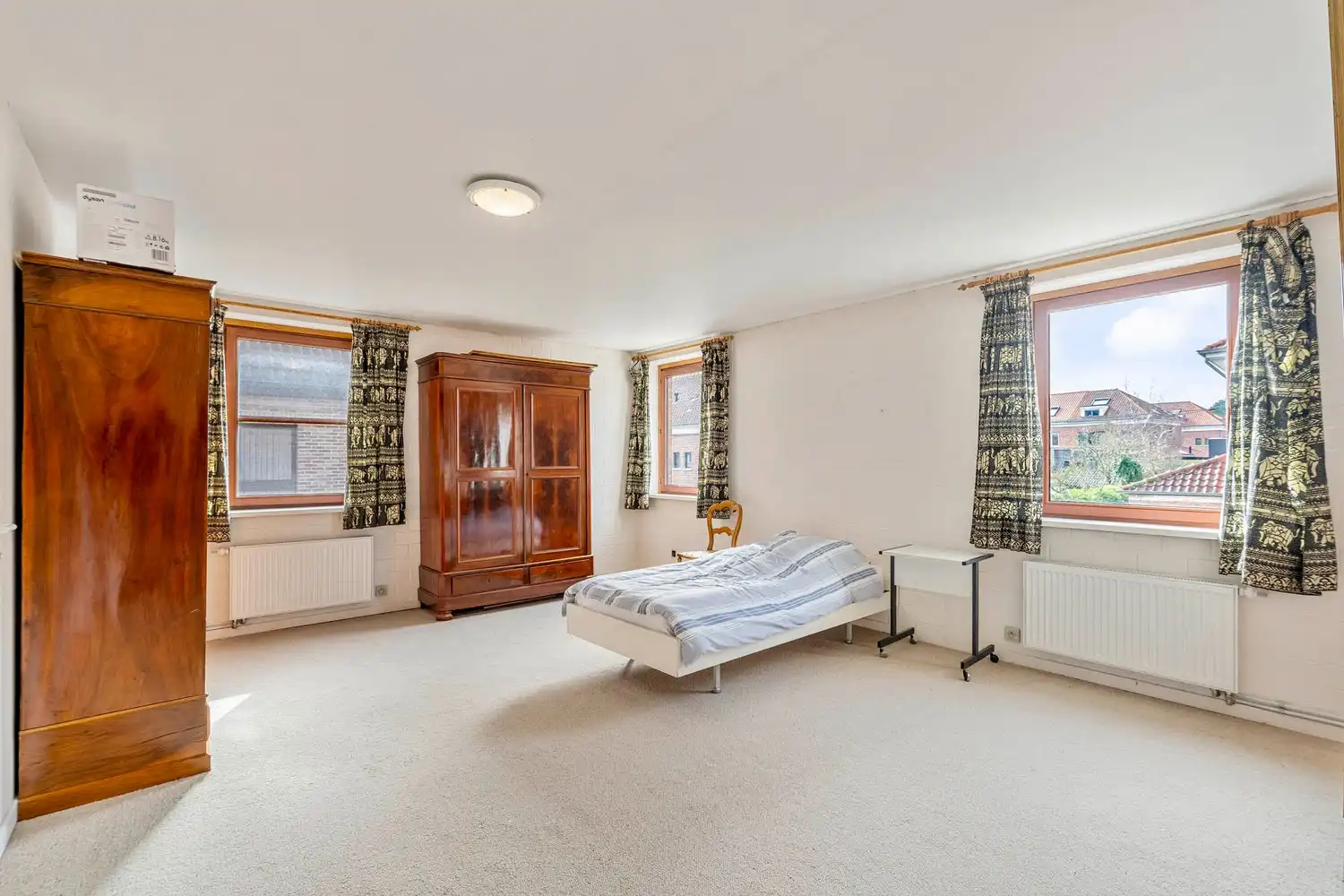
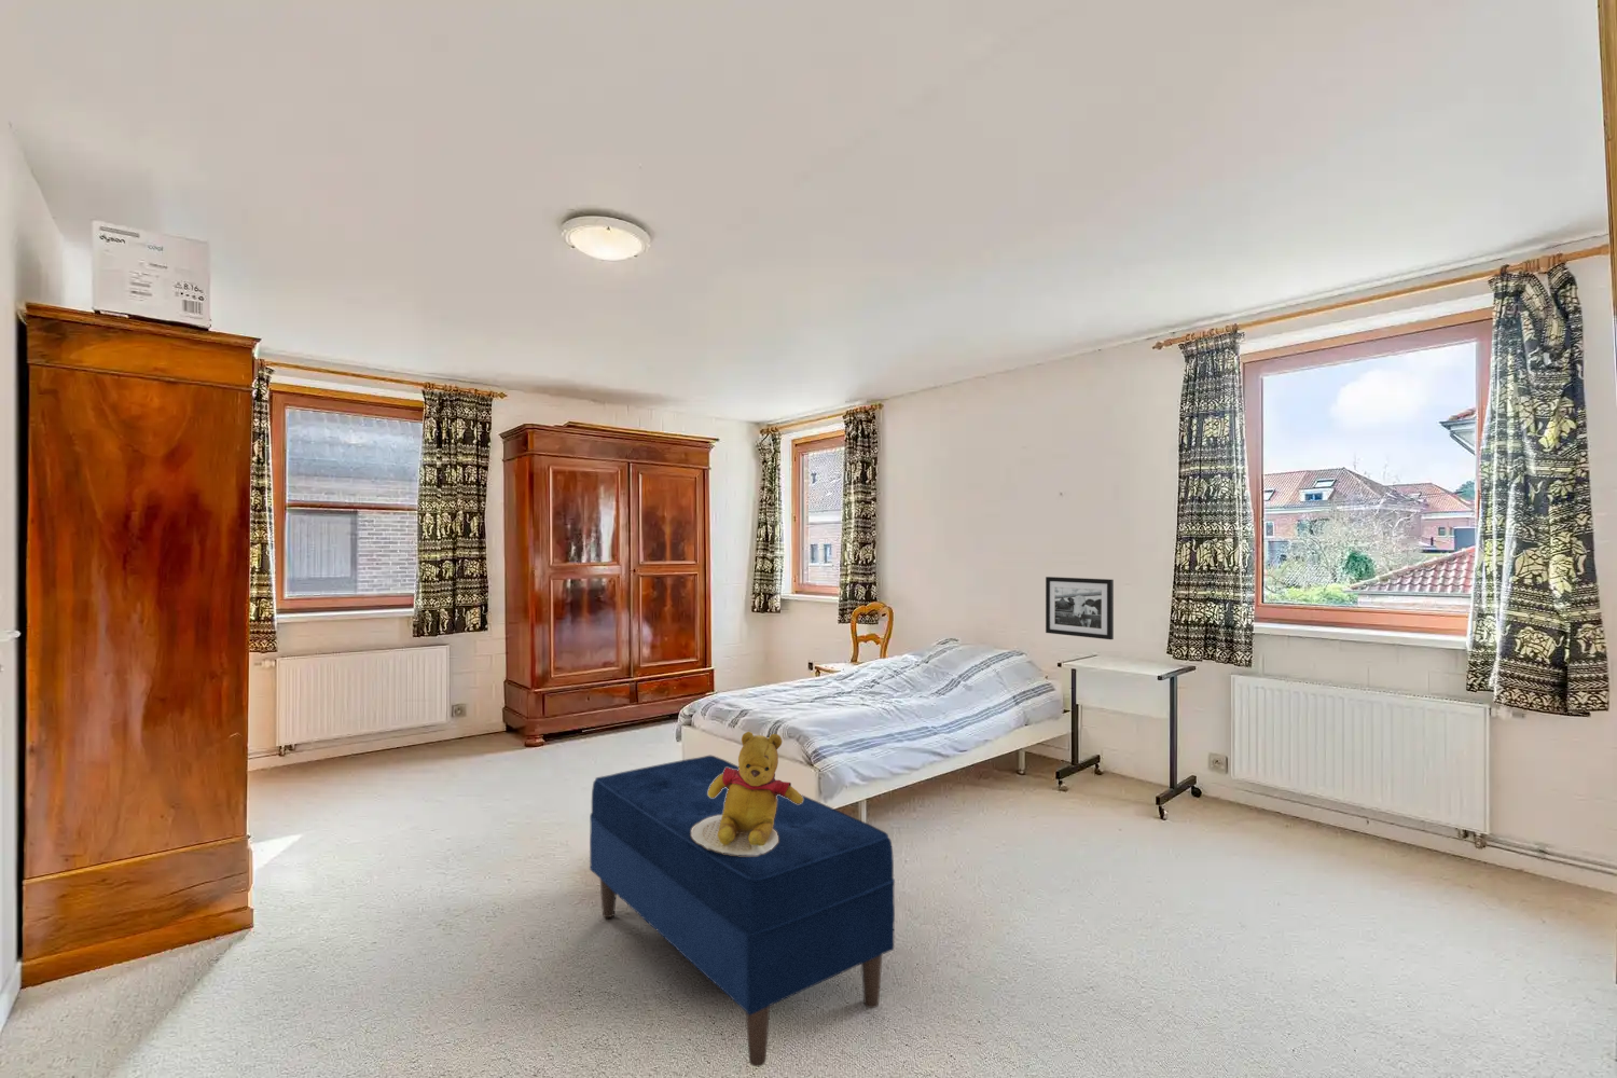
+ picture frame [1044,575,1114,640]
+ teddy bear [691,730,804,855]
+ bench [588,754,896,1067]
